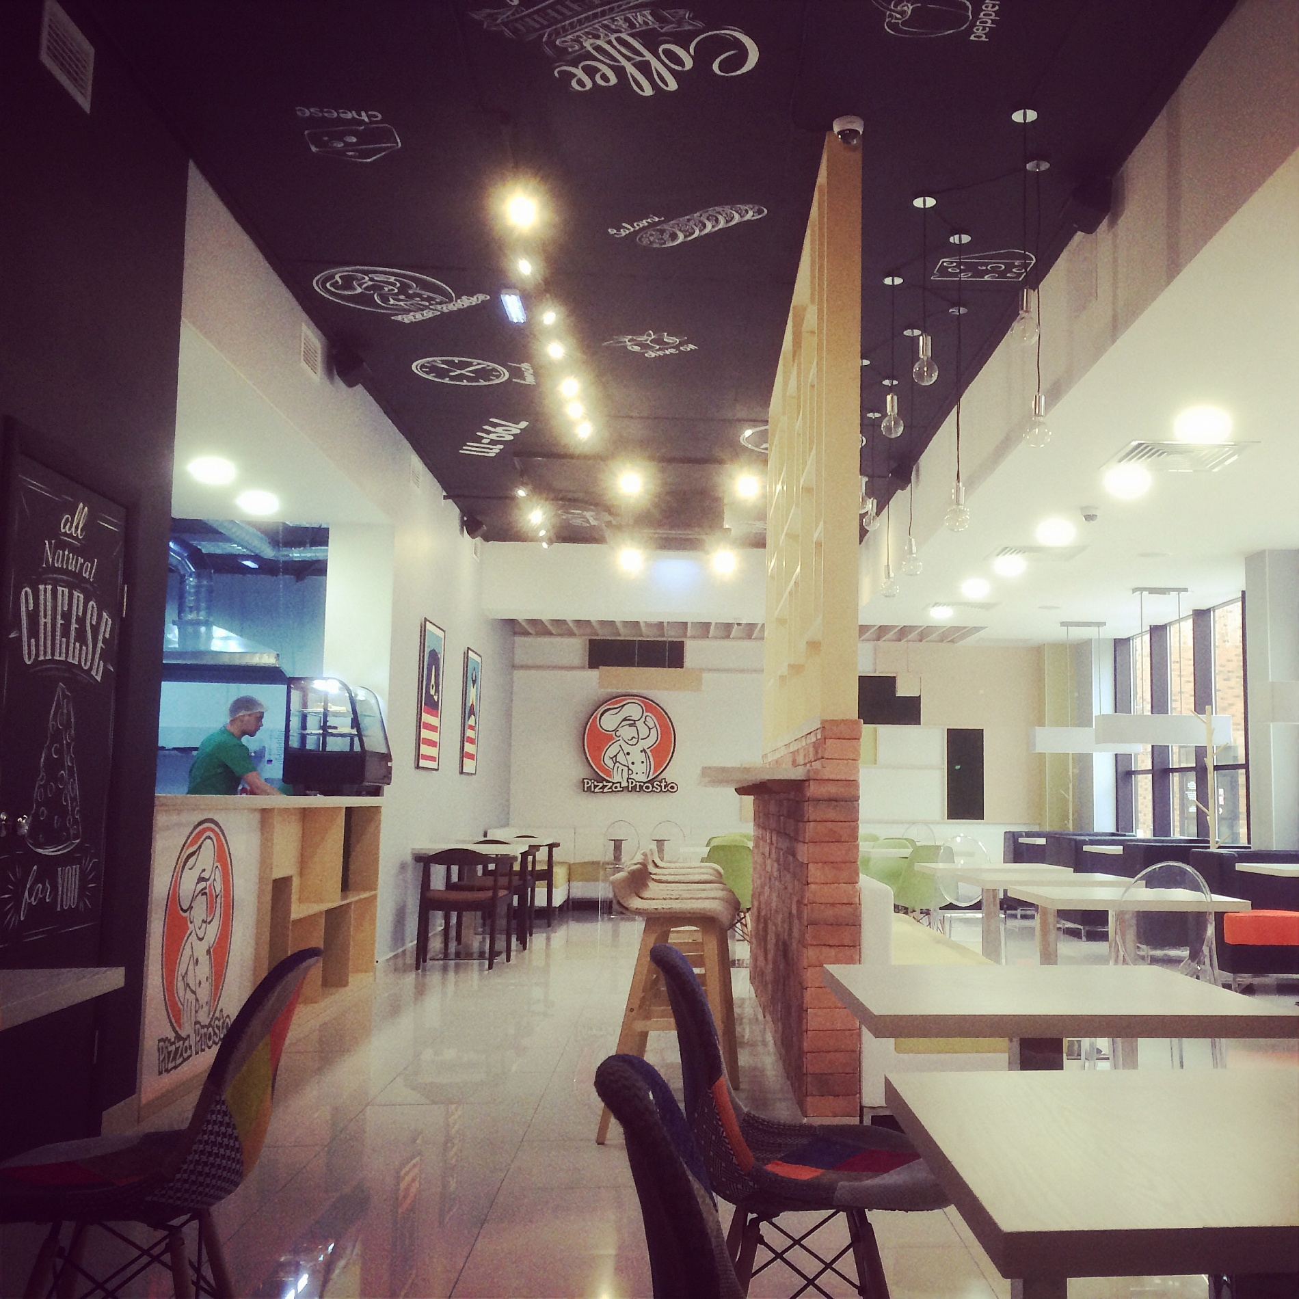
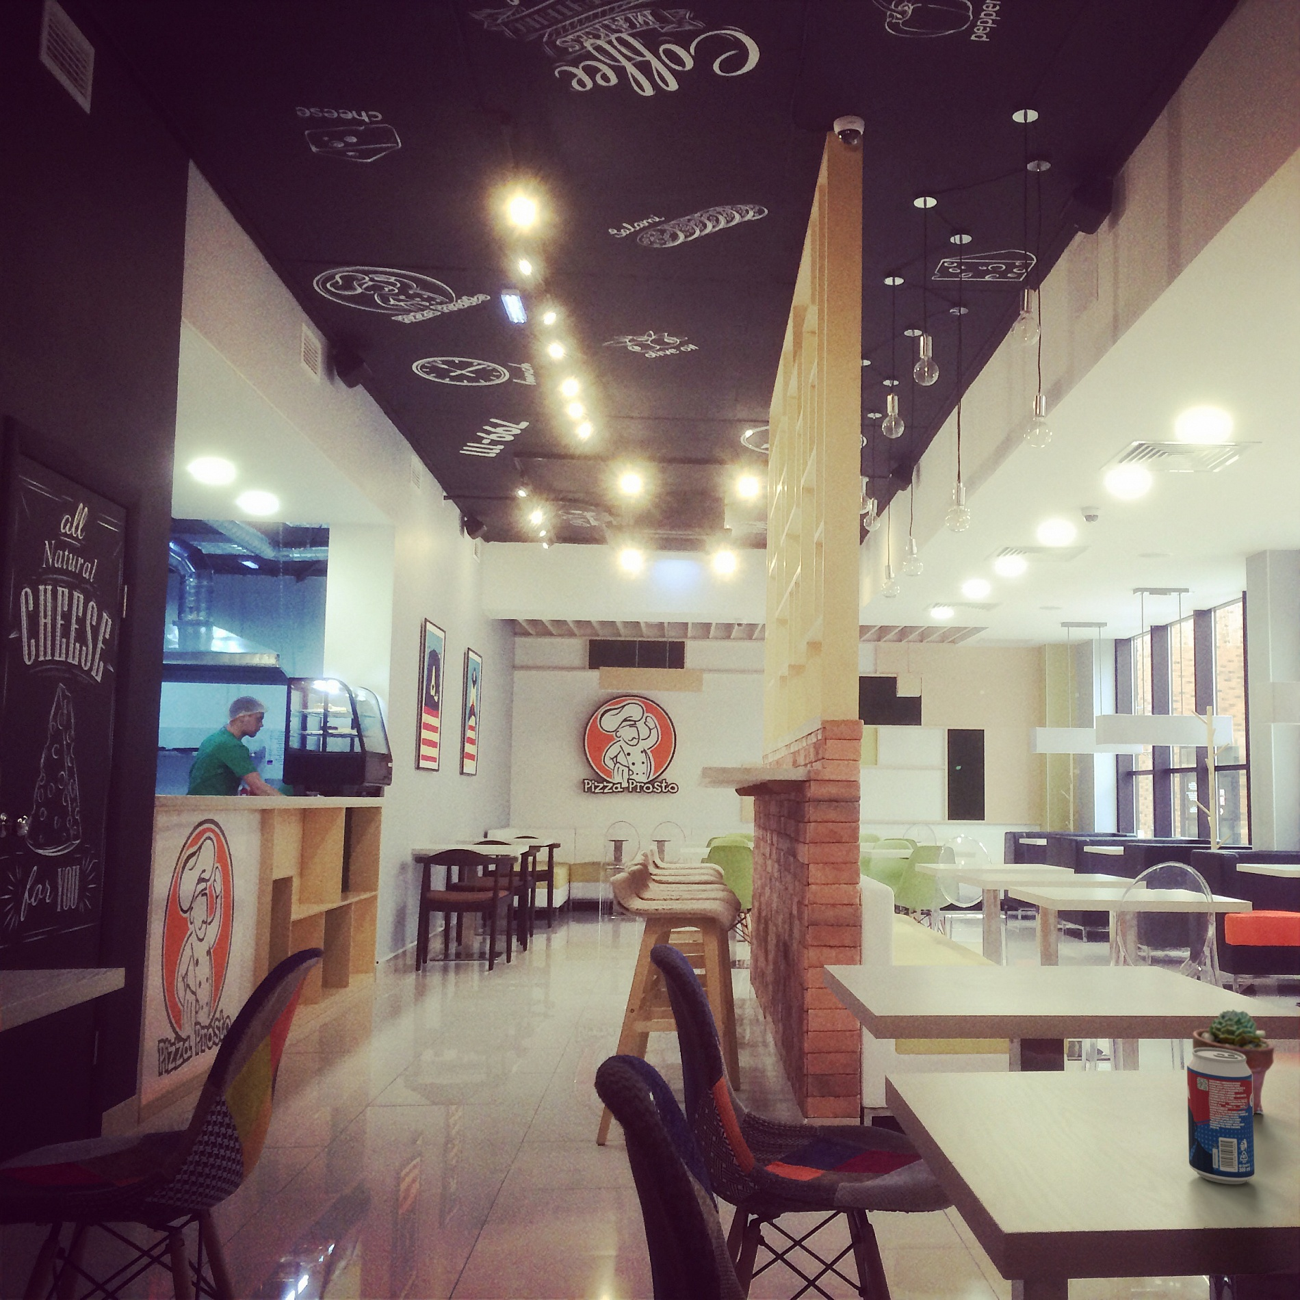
+ beverage can [1187,1048,1256,1185]
+ potted succulent [1192,1008,1275,1115]
